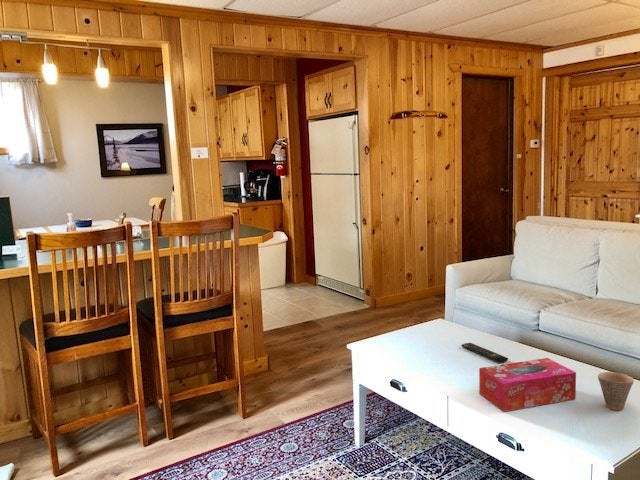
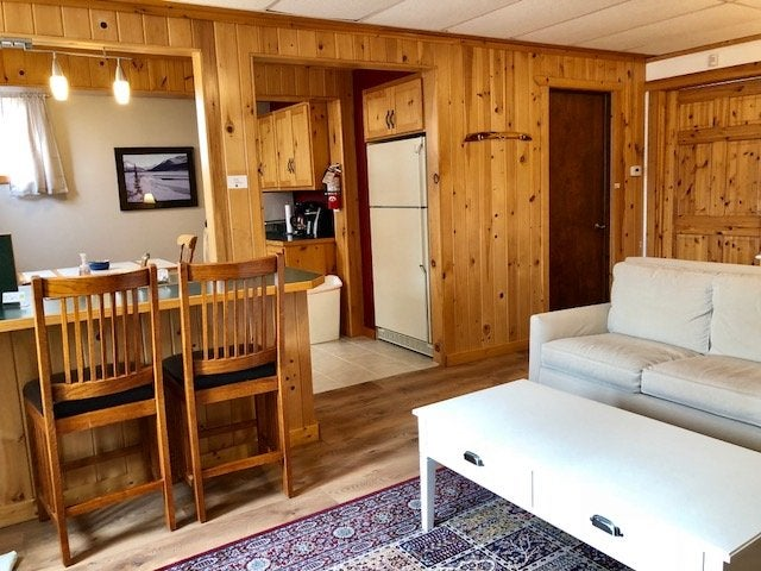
- cup [597,371,635,411]
- tissue box [478,357,577,413]
- remote control [461,342,509,364]
